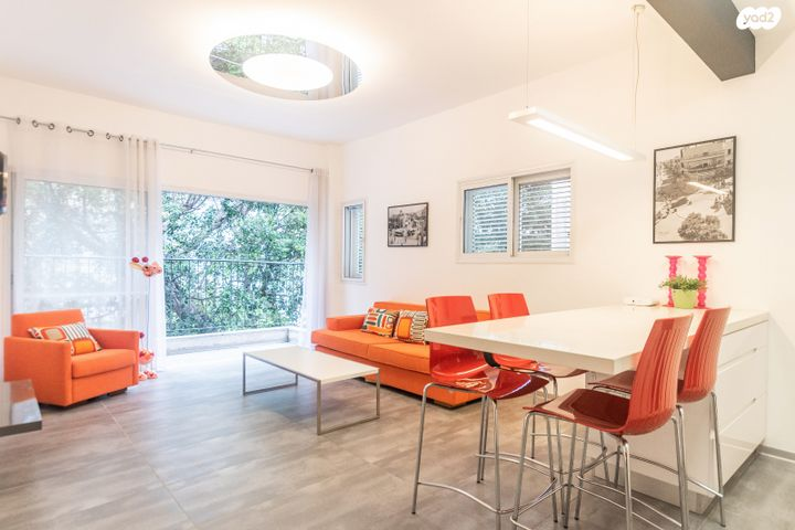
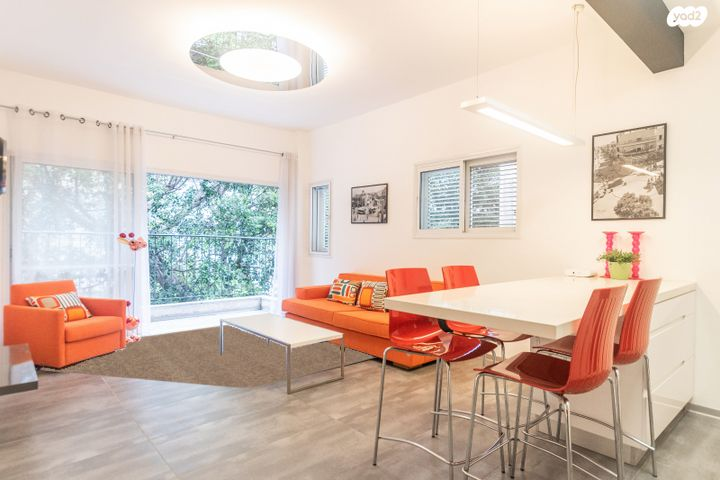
+ rug [35,324,376,389]
